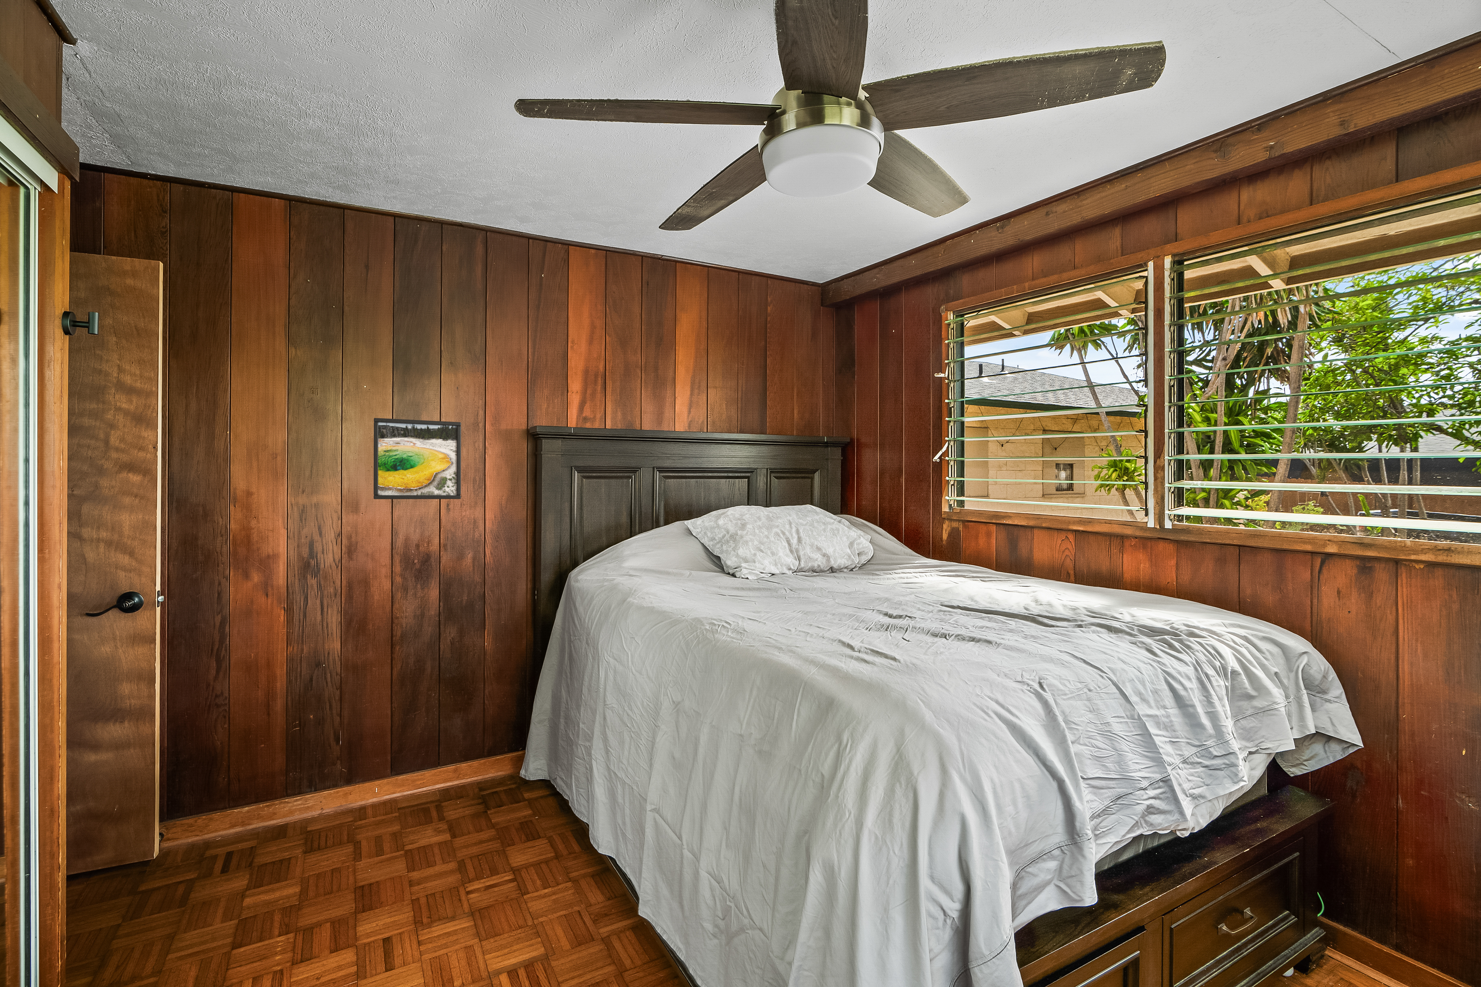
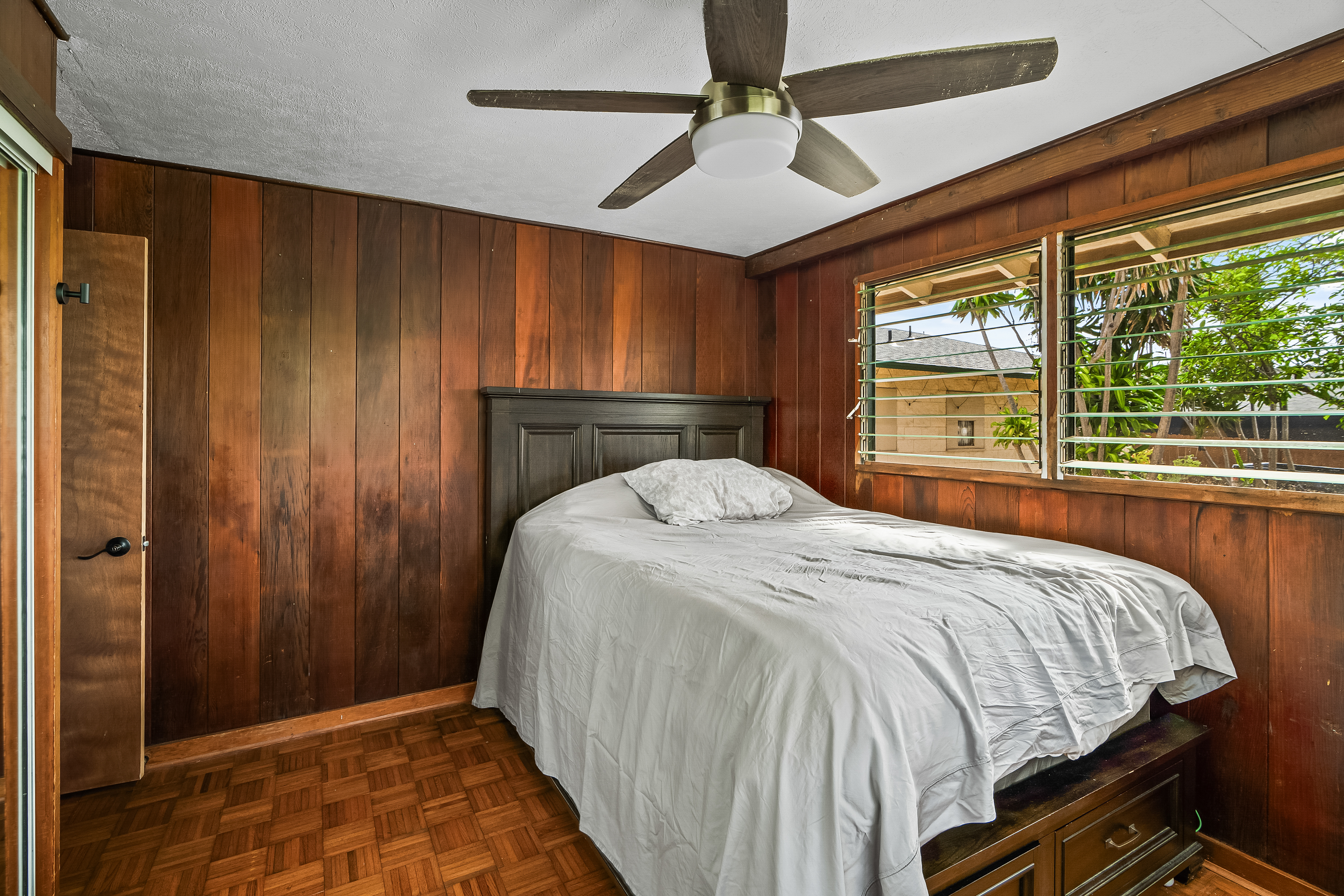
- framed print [372,417,462,500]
